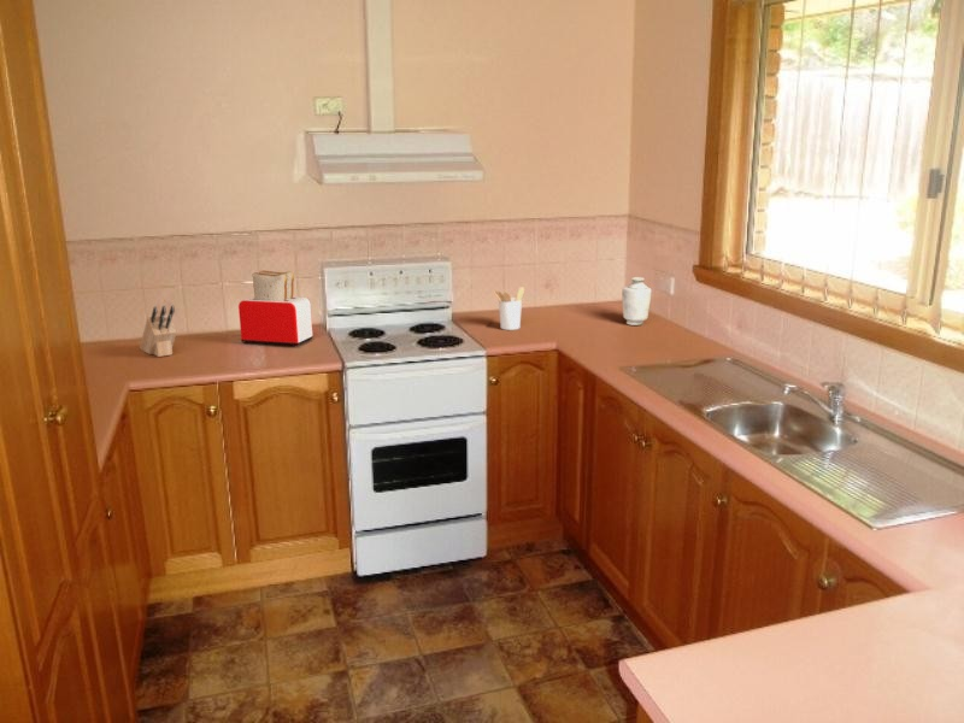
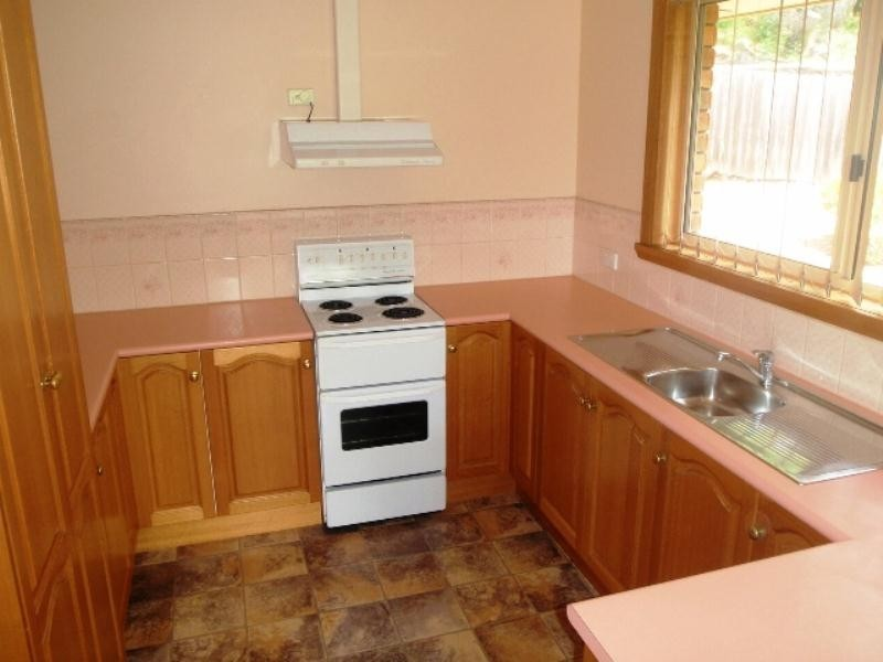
- vase [621,276,653,327]
- utensil holder [493,286,525,331]
- knife block [139,305,178,358]
- toaster [237,270,315,347]
